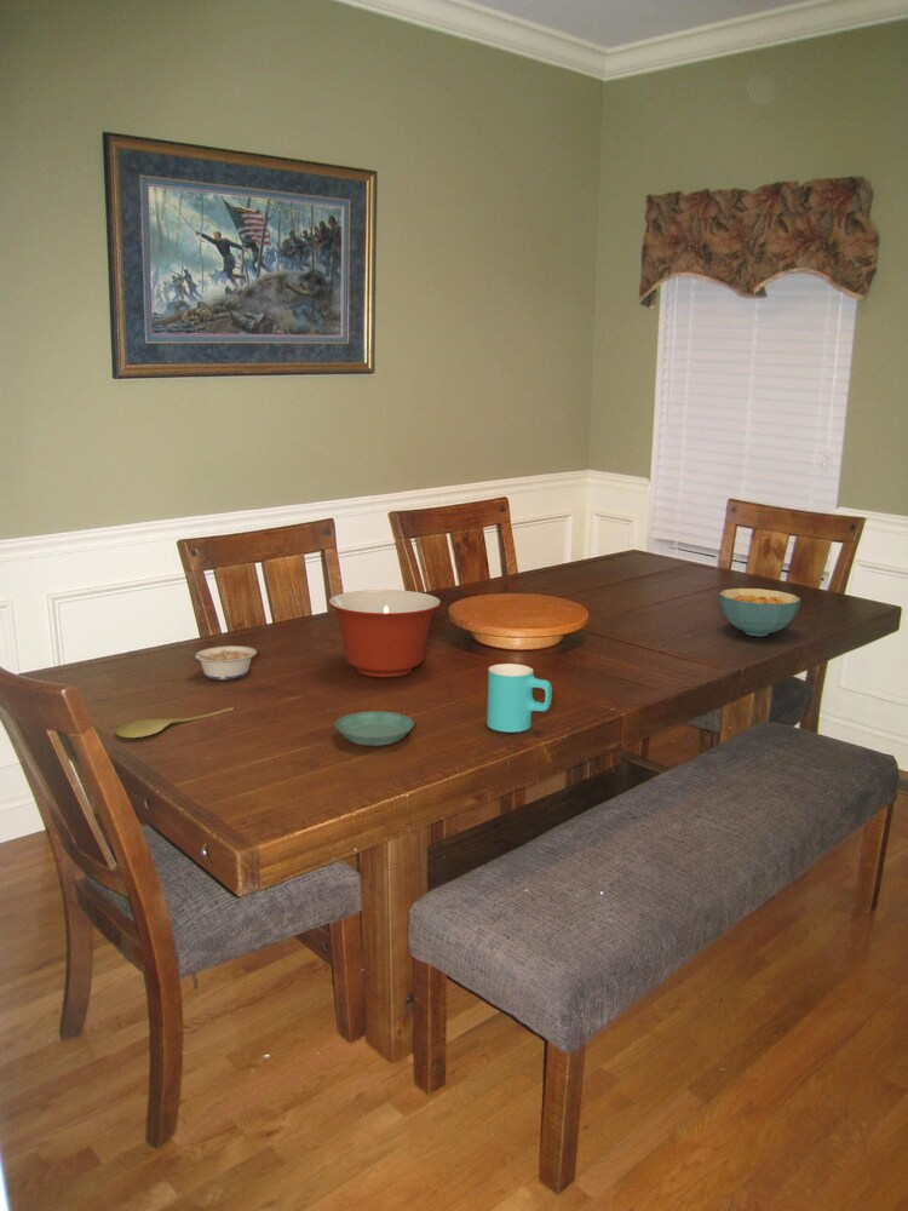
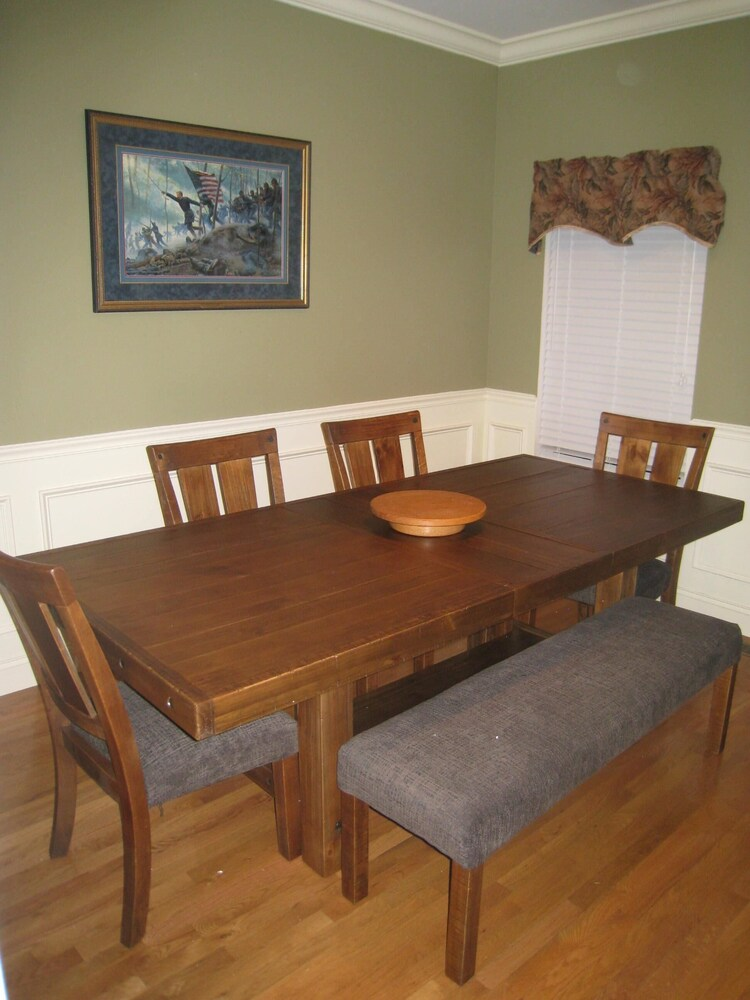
- cup [485,662,553,733]
- saucer [334,710,415,747]
- cereal bowl [718,587,803,637]
- mixing bowl [327,589,442,678]
- legume [180,644,258,681]
- spoon [114,706,235,739]
